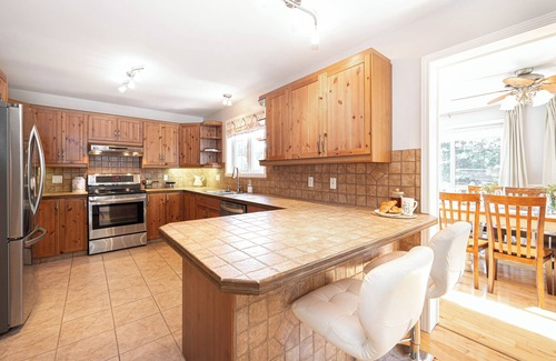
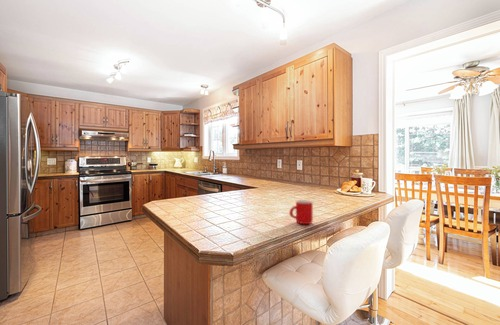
+ mug [288,199,314,225]
